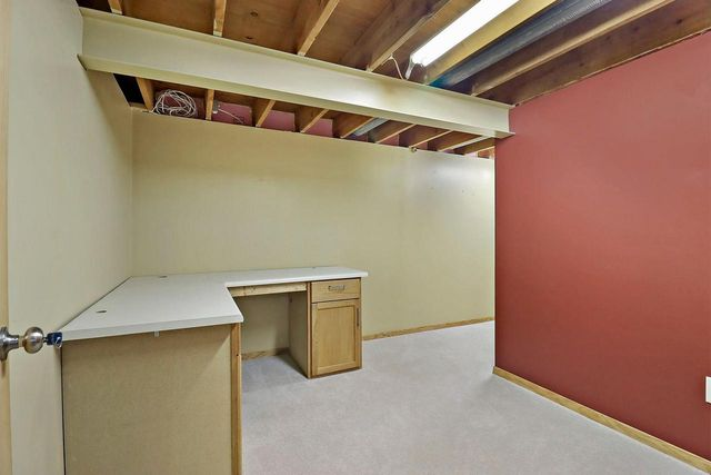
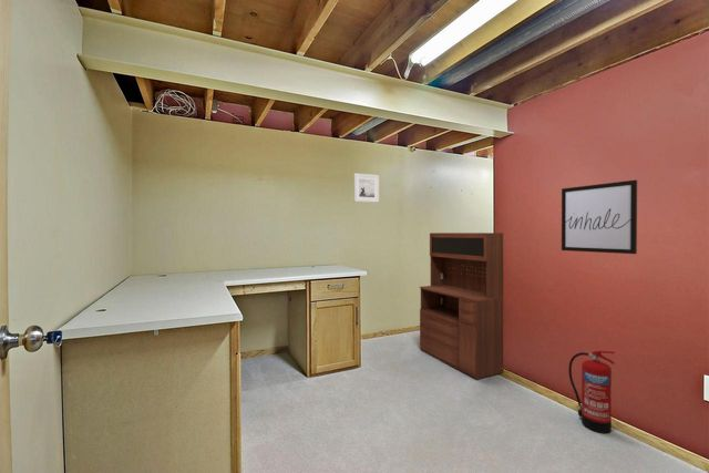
+ wall art [561,178,638,255]
+ fire extinguisher [567,350,616,434]
+ shelving unit [419,232,504,380]
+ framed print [352,173,380,204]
